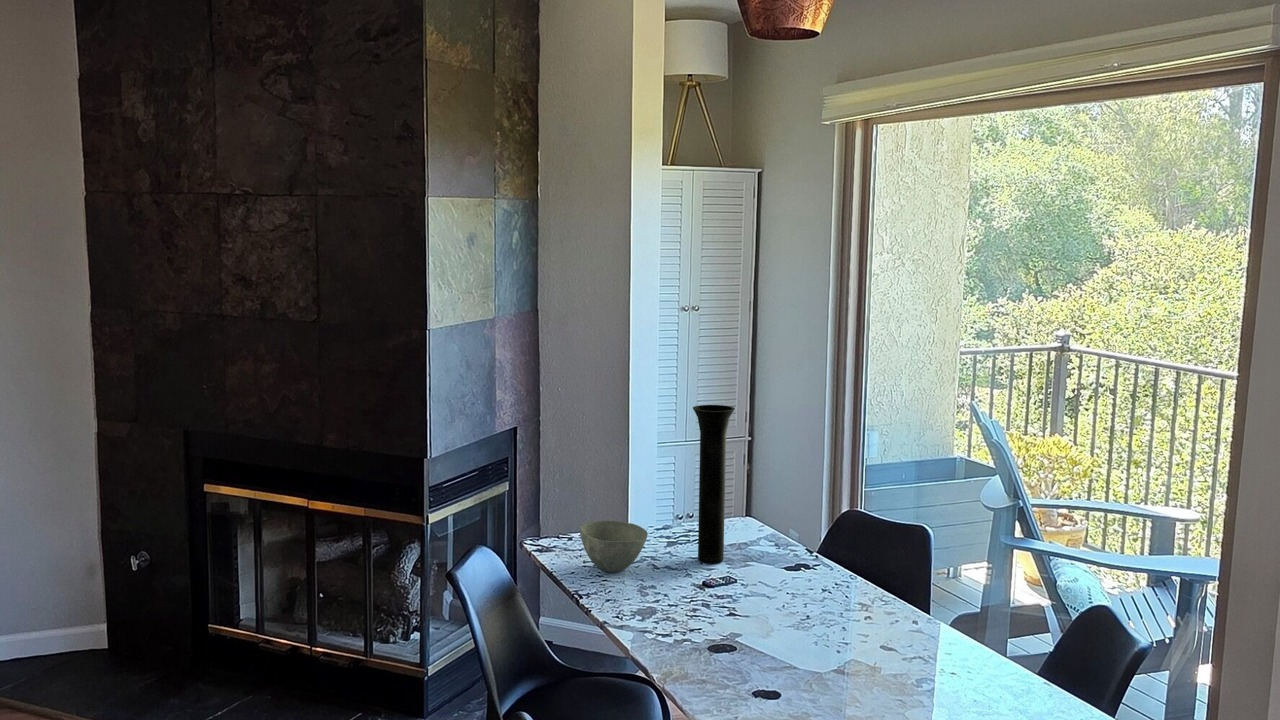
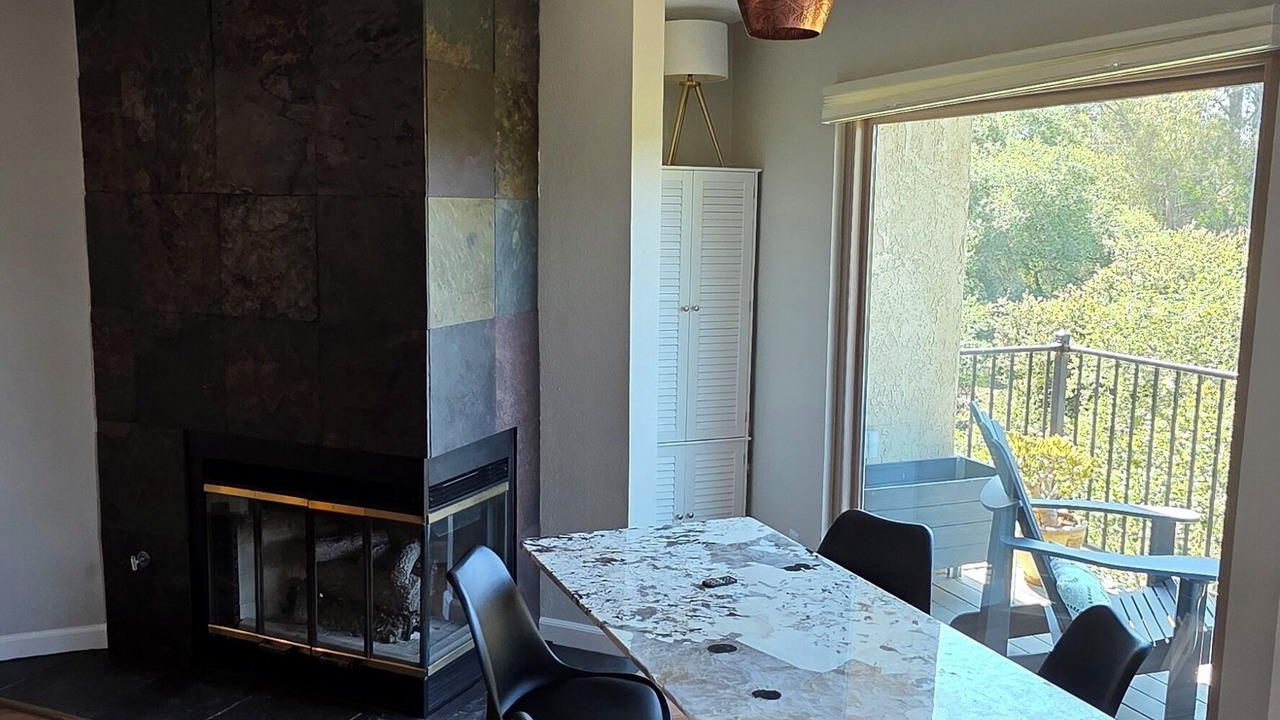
- bowl [579,520,649,573]
- vase [692,404,736,564]
